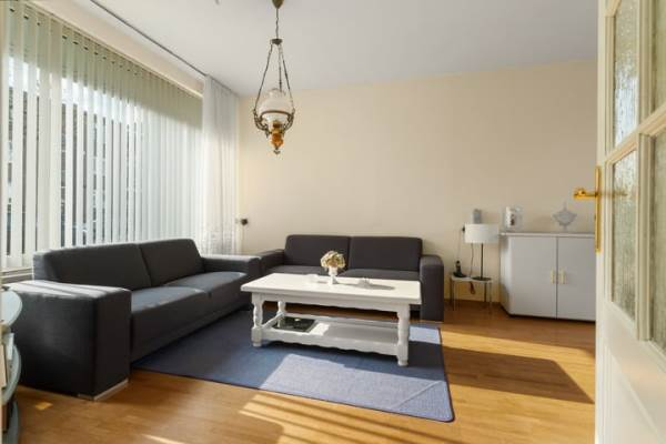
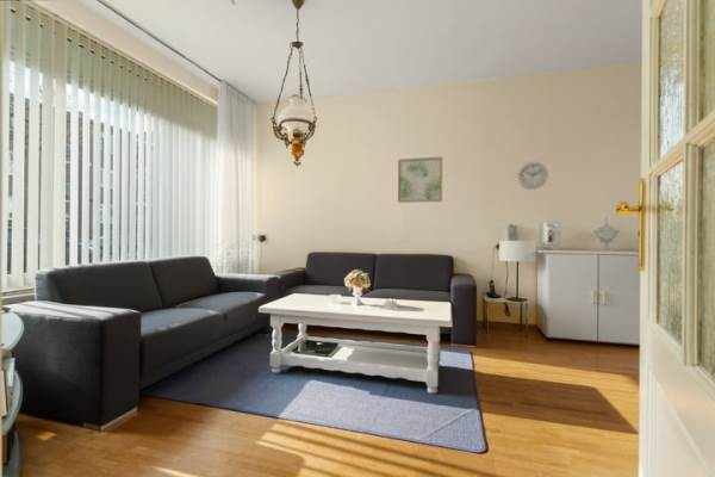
+ wall clock [516,161,549,191]
+ wall art [397,156,443,204]
